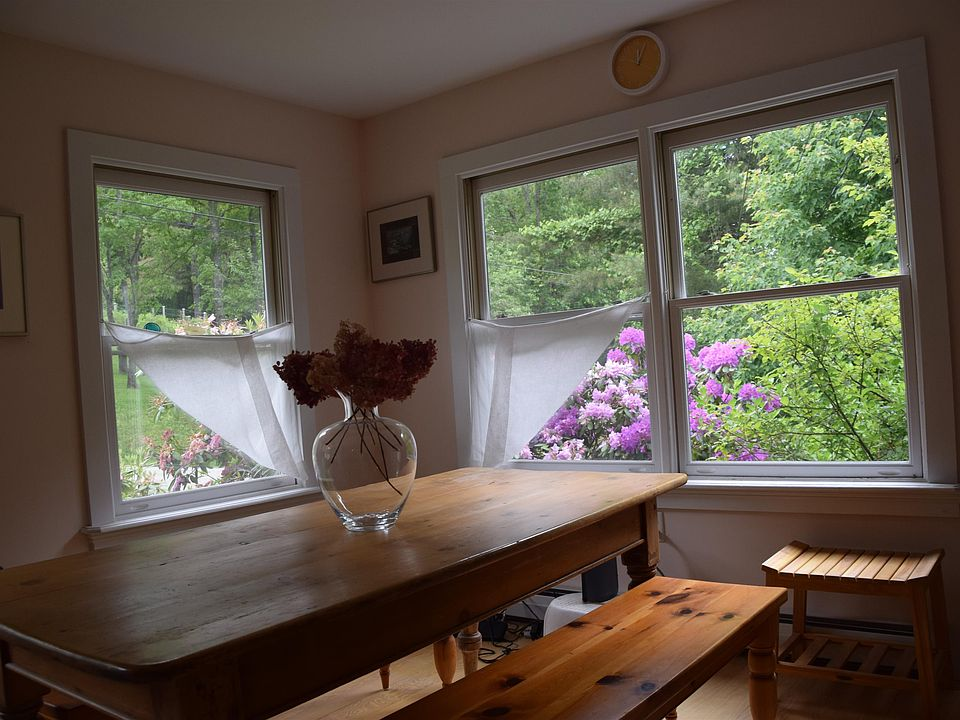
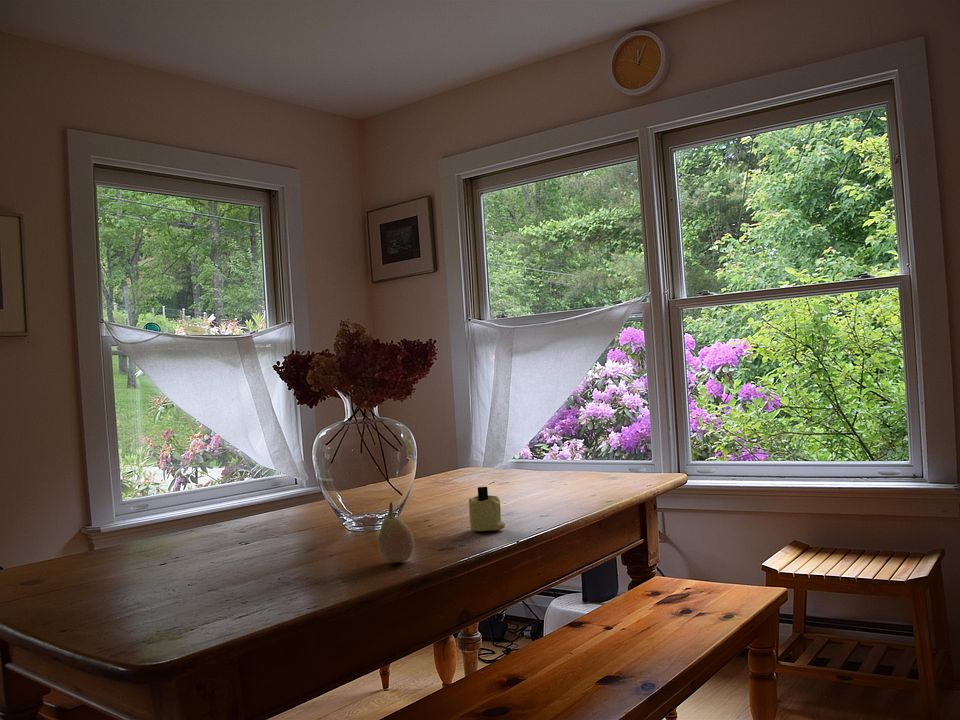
+ candle [468,486,506,532]
+ fruit [377,501,415,563]
